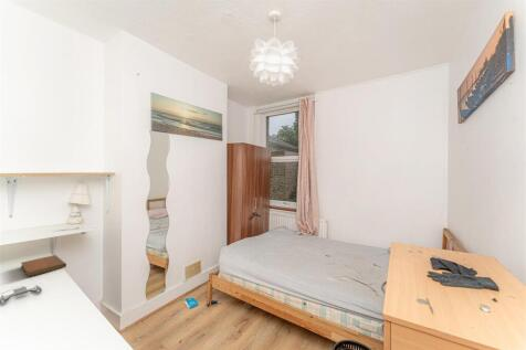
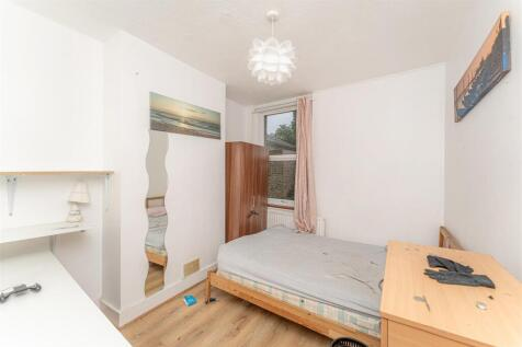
- notebook [20,254,67,278]
